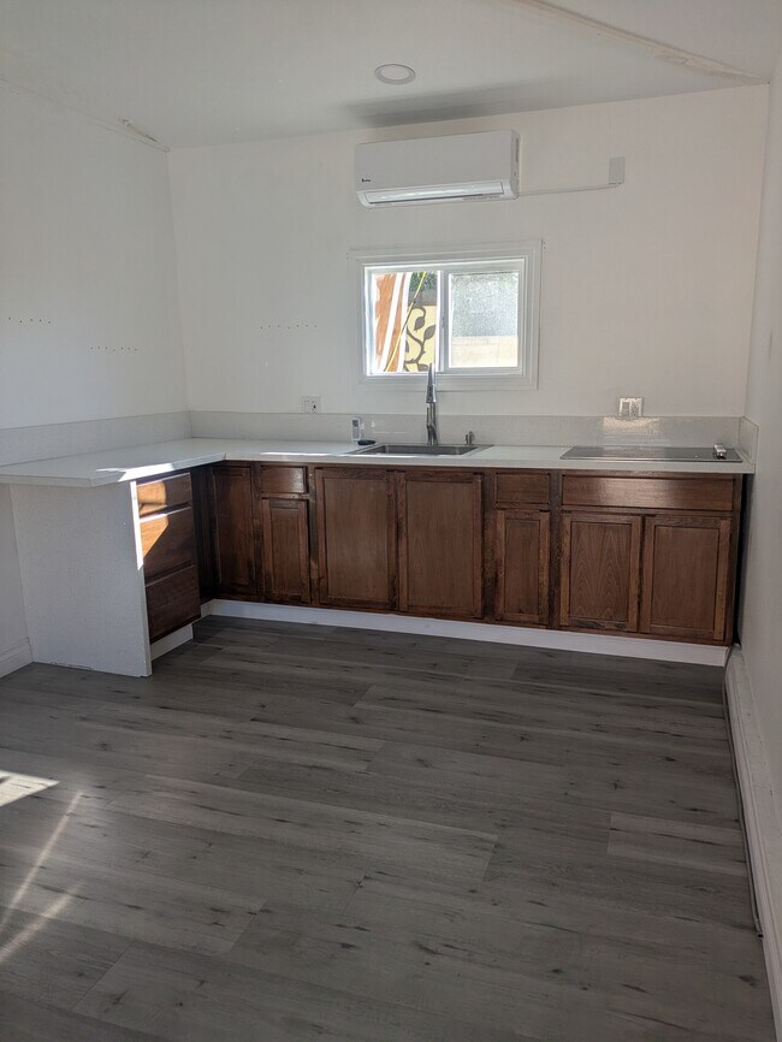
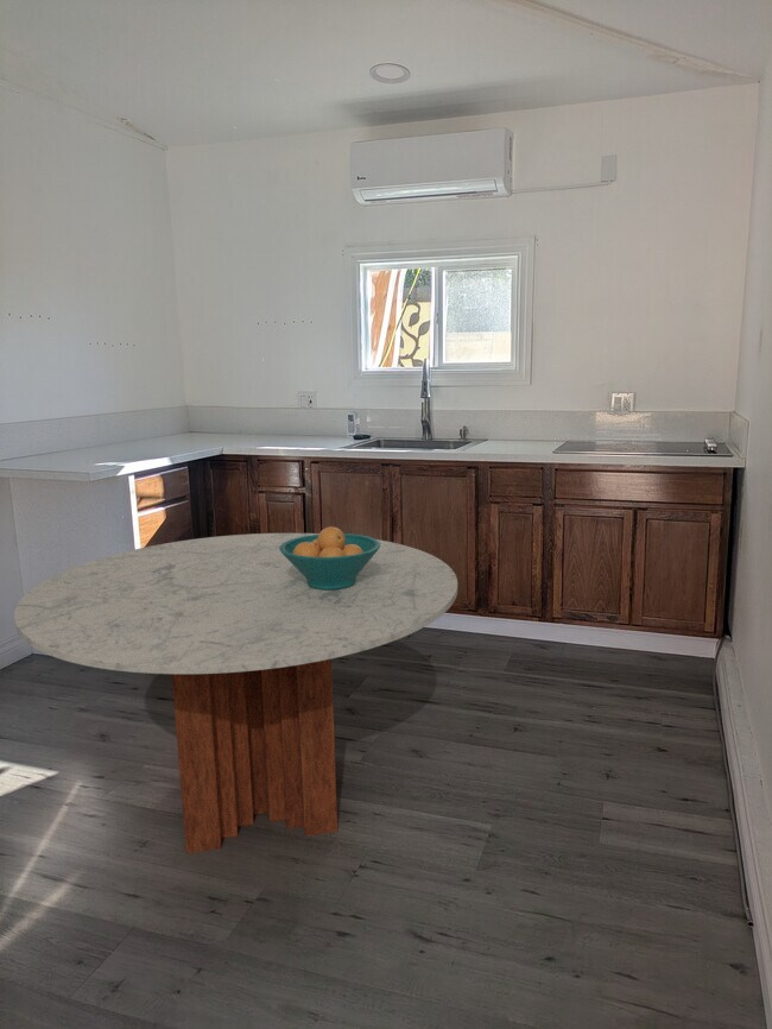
+ fruit bowl [279,525,380,589]
+ coffee table [13,532,458,854]
